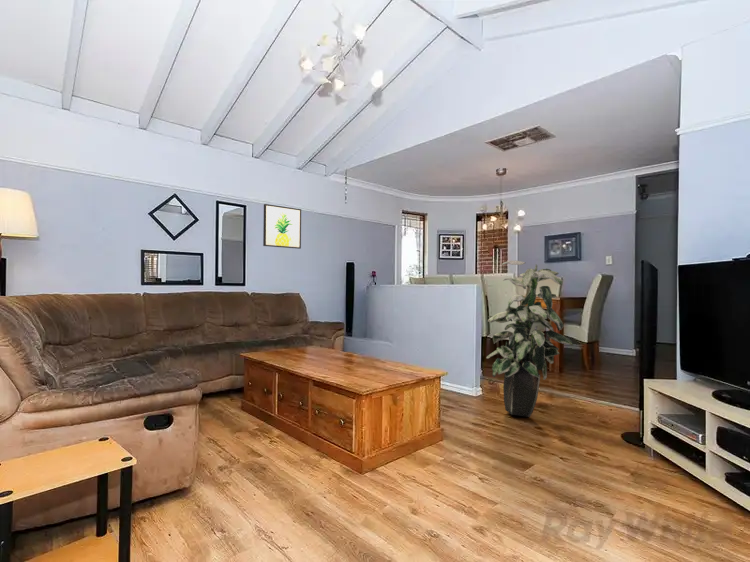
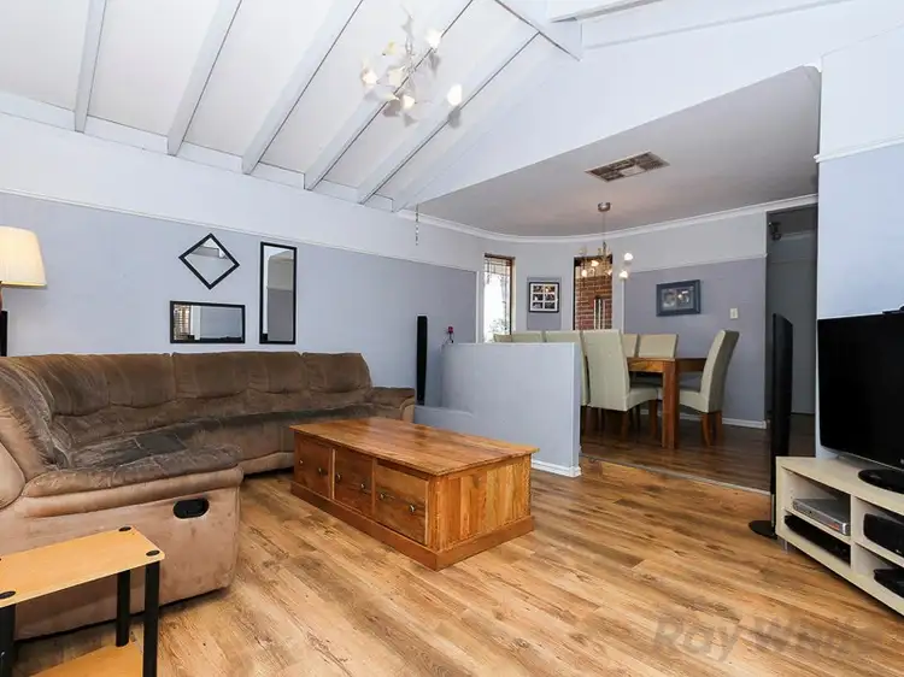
- indoor plant [486,260,574,418]
- wall art [262,203,302,250]
